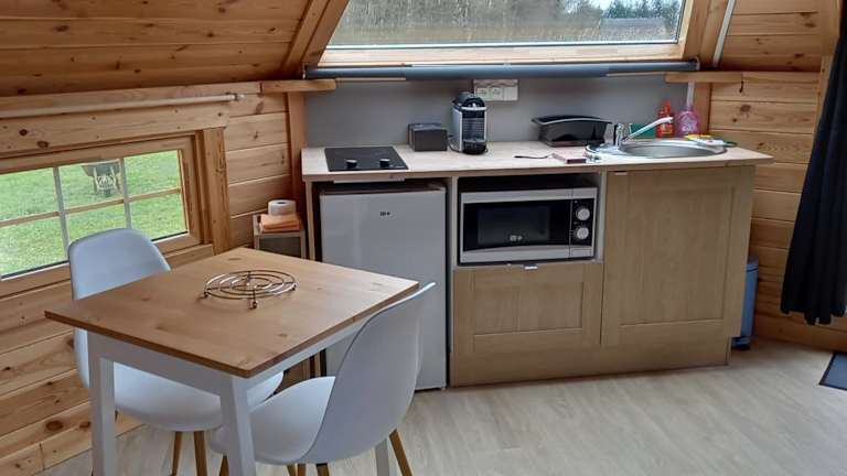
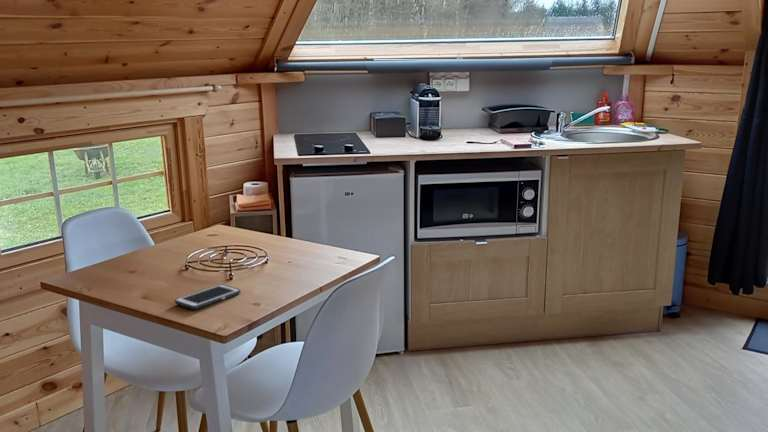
+ cell phone [174,283,242,310]
